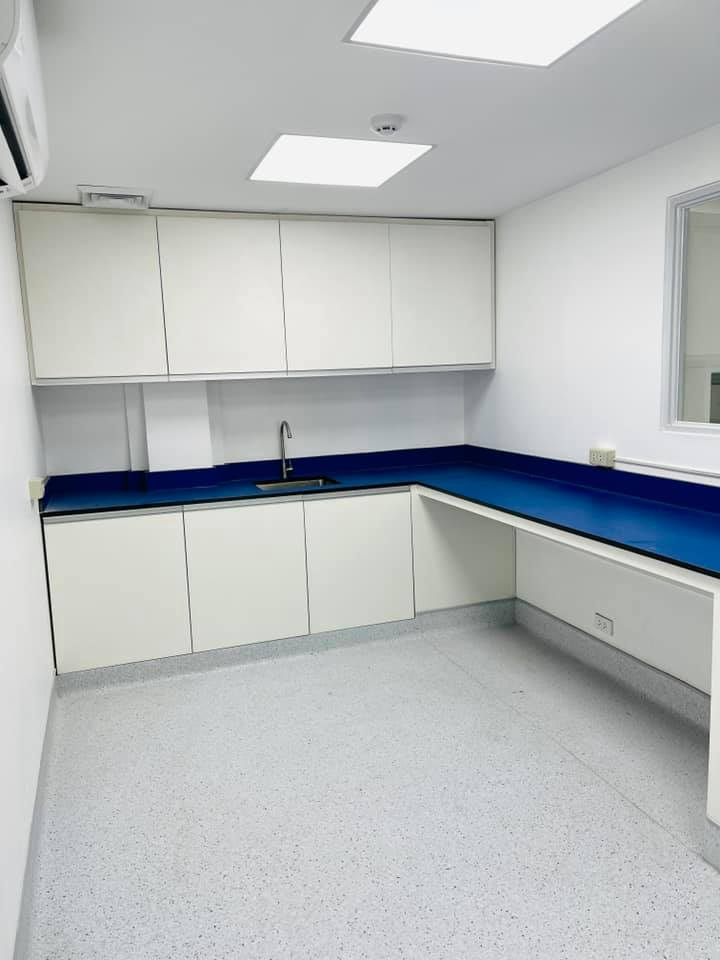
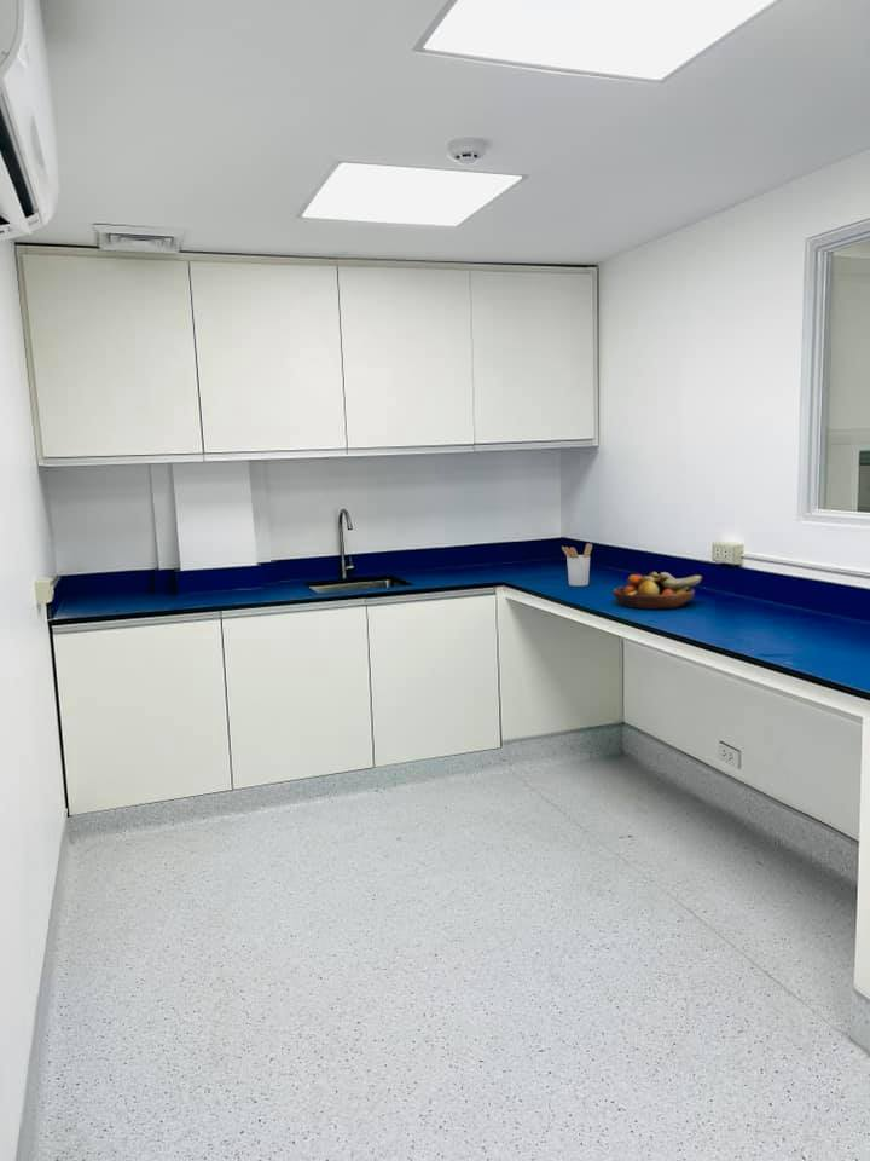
+ utensil holder [561,542,593,588]
+ fruit bowl [611,571,703,611]
